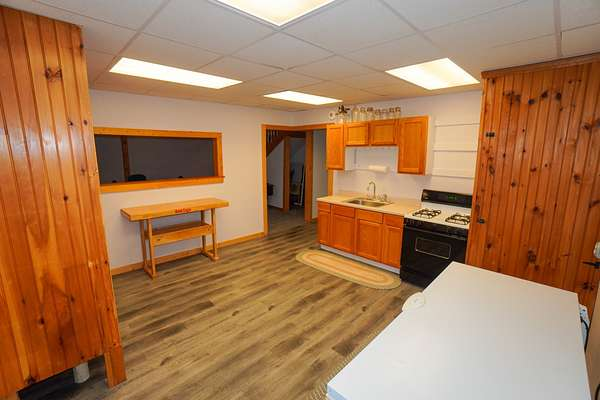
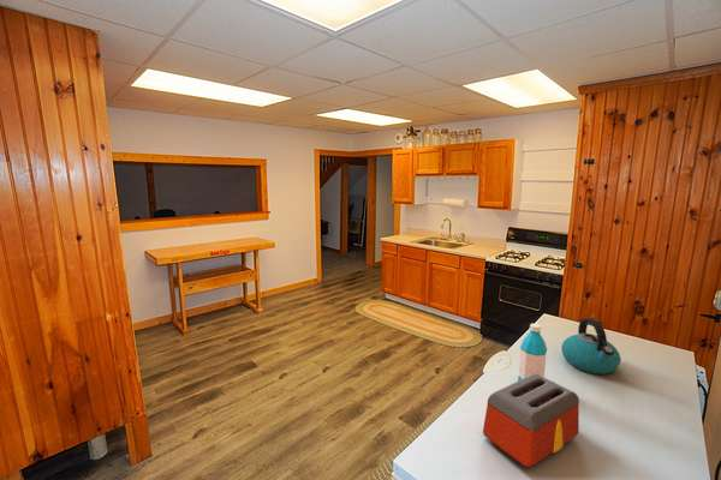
+ toaster [482,374,580,468]
+ kettle [561,317,622,376]
+ water bottle [517,323,548,382]
